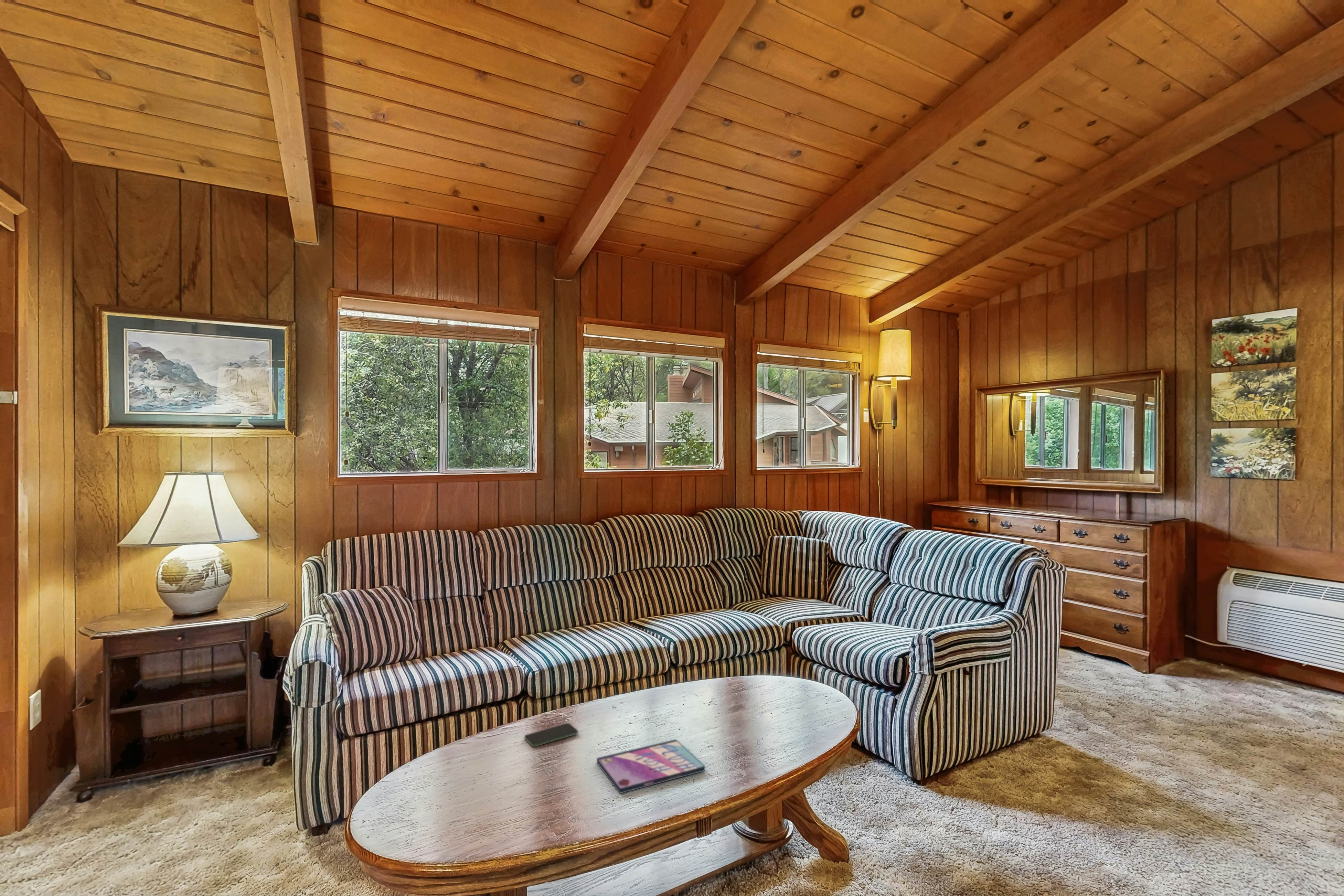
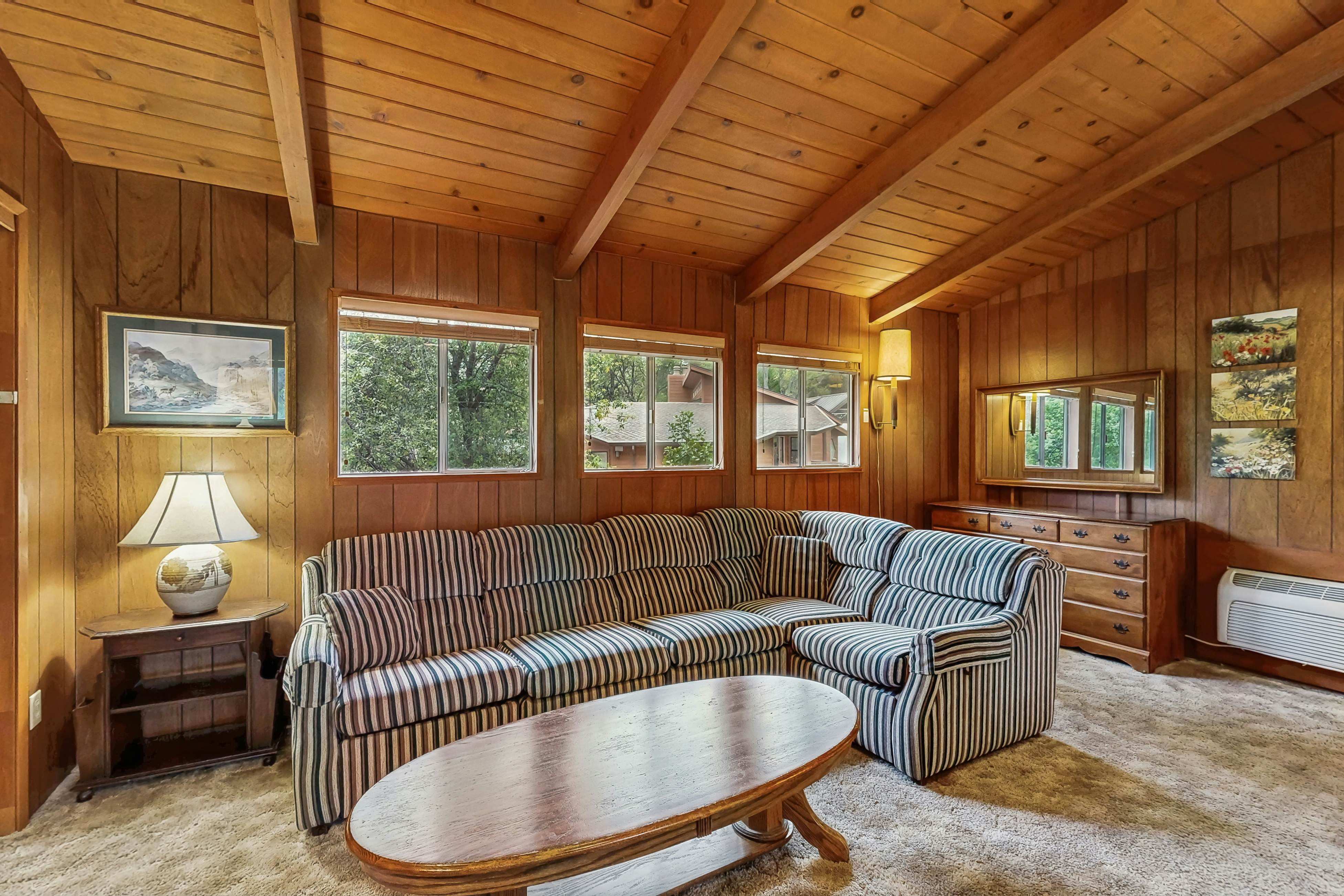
- video game case [596,739,705,793]
- smartphone [524,723,578,747]
